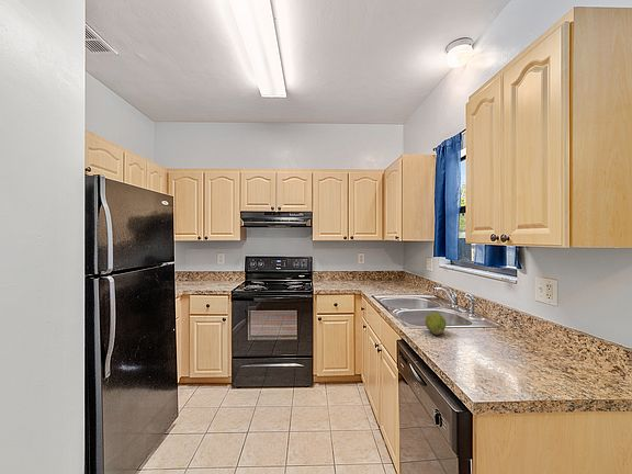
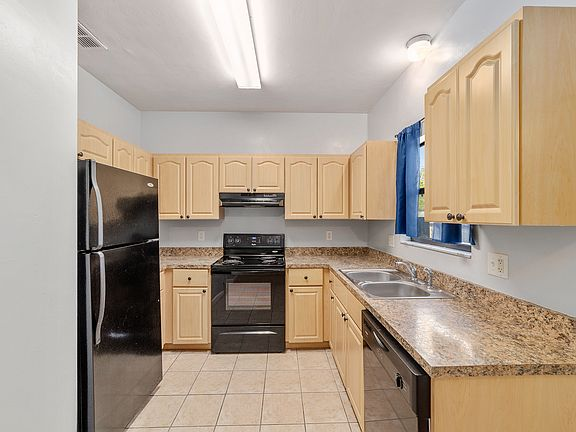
- fruit [425,312,447,336]
